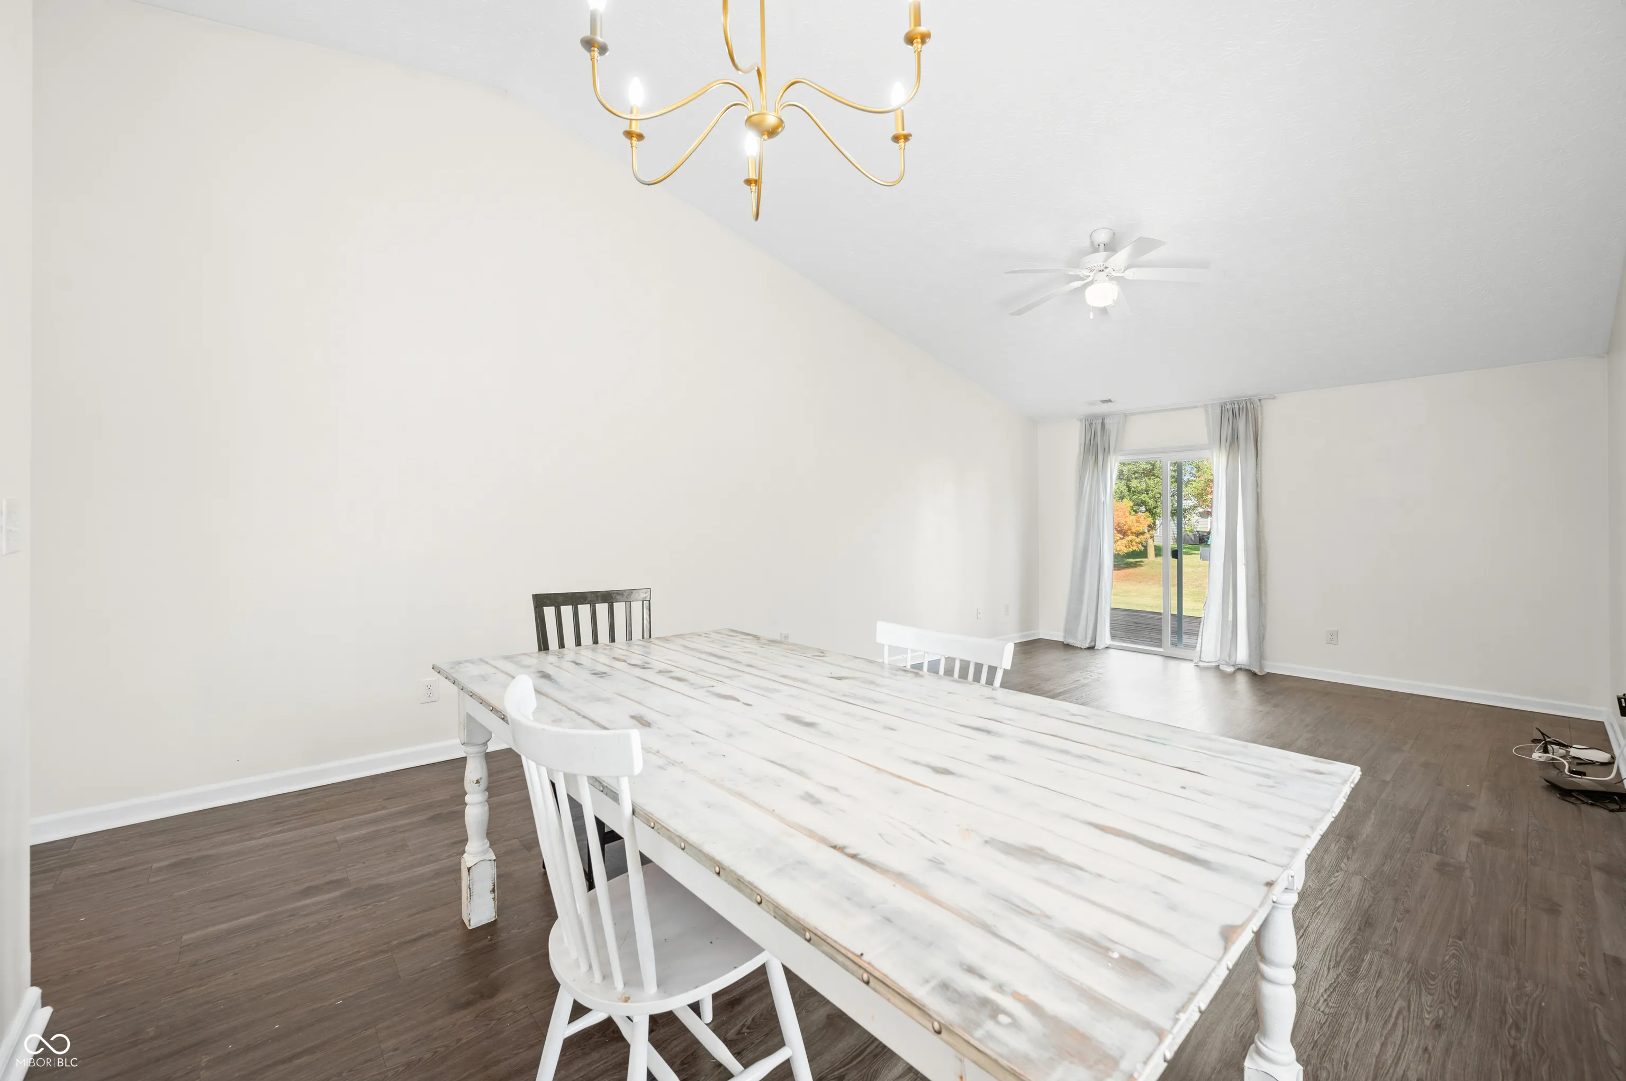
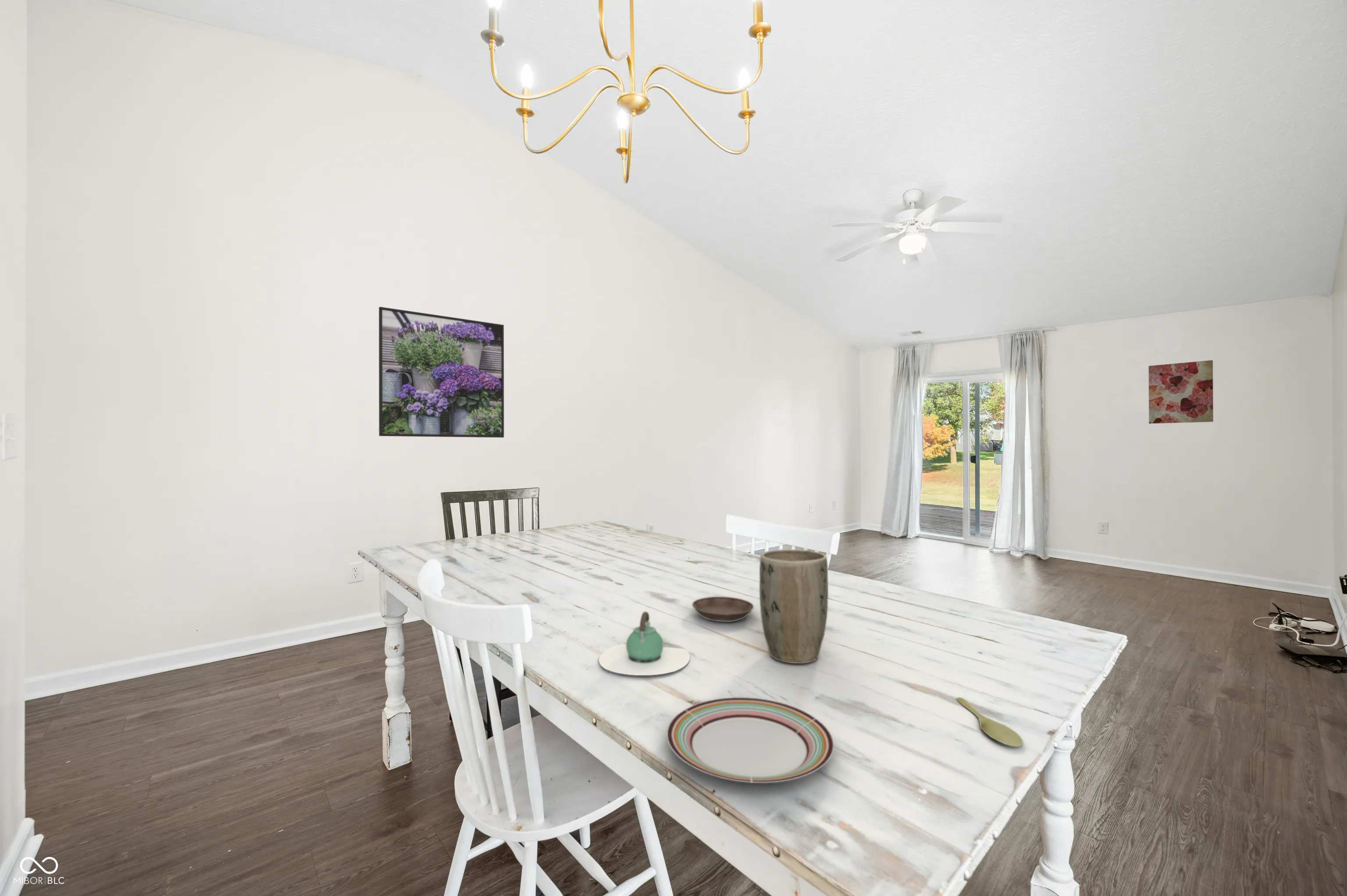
+ spoon [956,697,1023,747]
+ wall art [1148,360,1214,424]
+ plant pot [759,549,829,664]
+ teapot [599,611,691,676]
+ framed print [378,306,504,438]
+ saucer [692,596,754,622]
+ plate [666,697,834,783]
